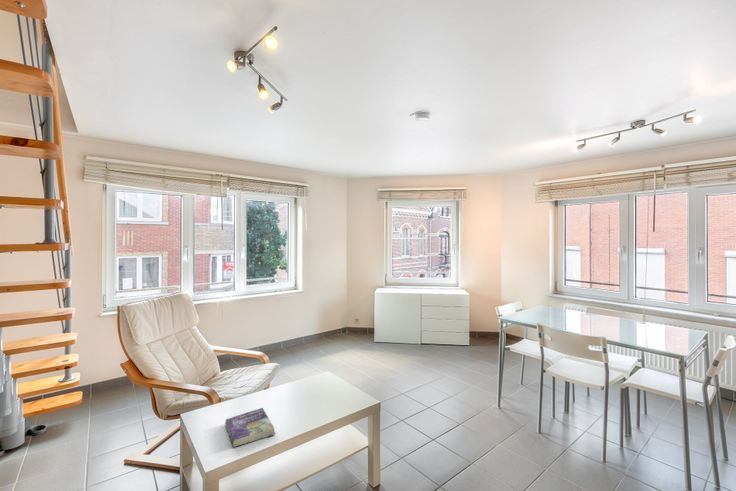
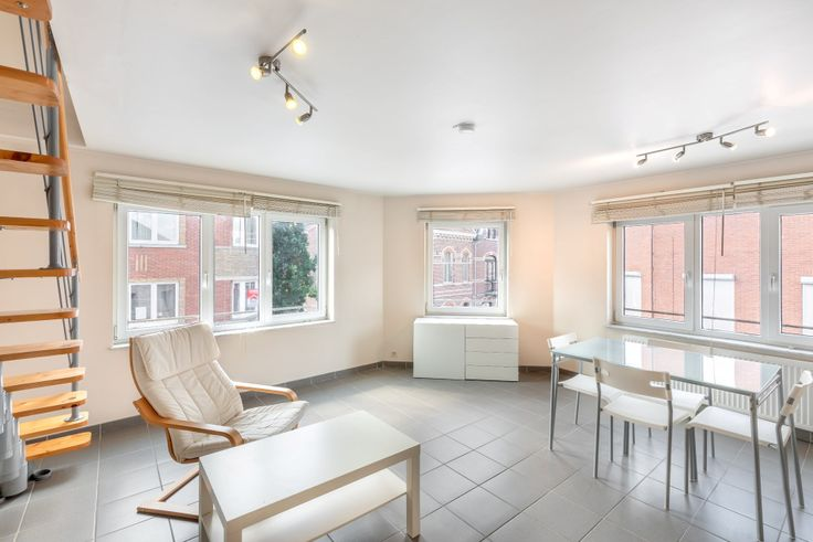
- book [224,407,276,448]
